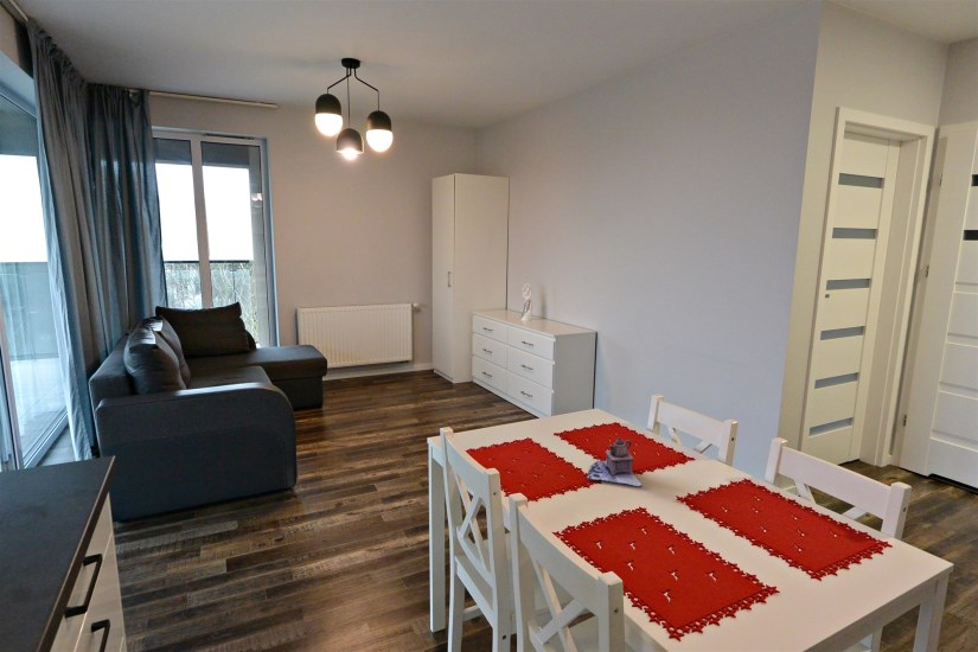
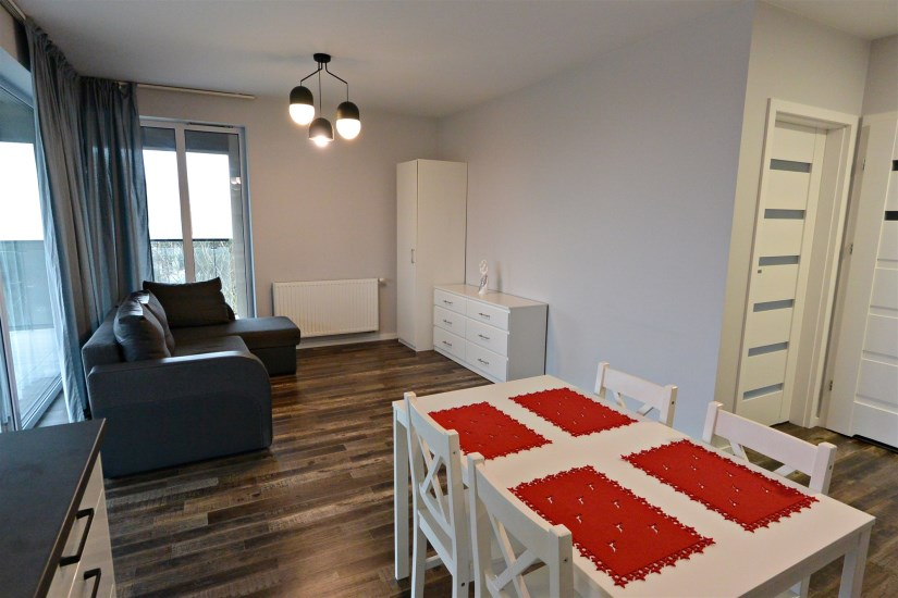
- teapot [586,437,644,487]
